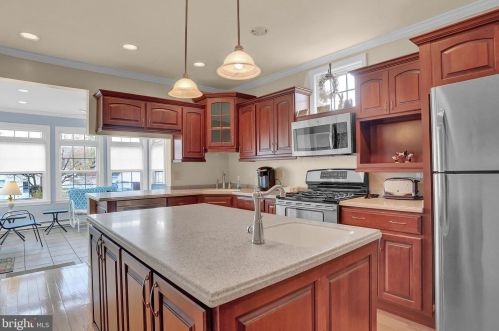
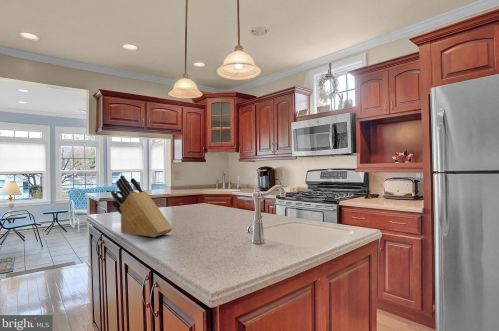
+ knife block [110,174,173,238]
